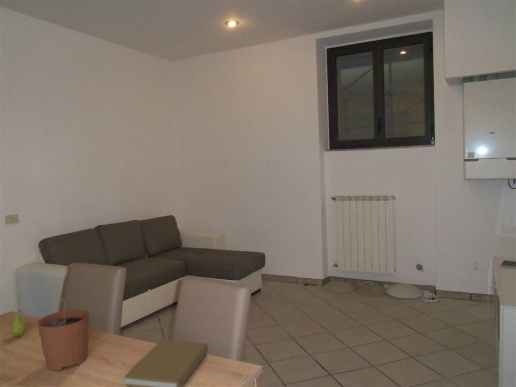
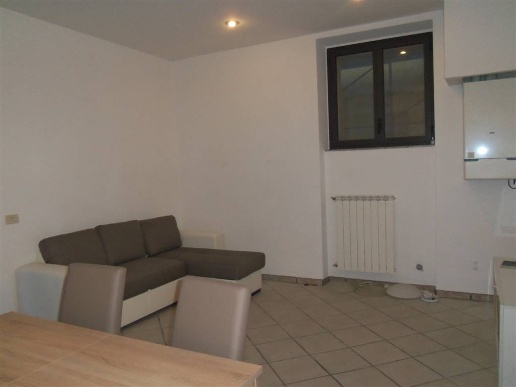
- fruit [9,309,27,338]
- plant pot [36,297,91,371]
- book [123,339,209,387]
